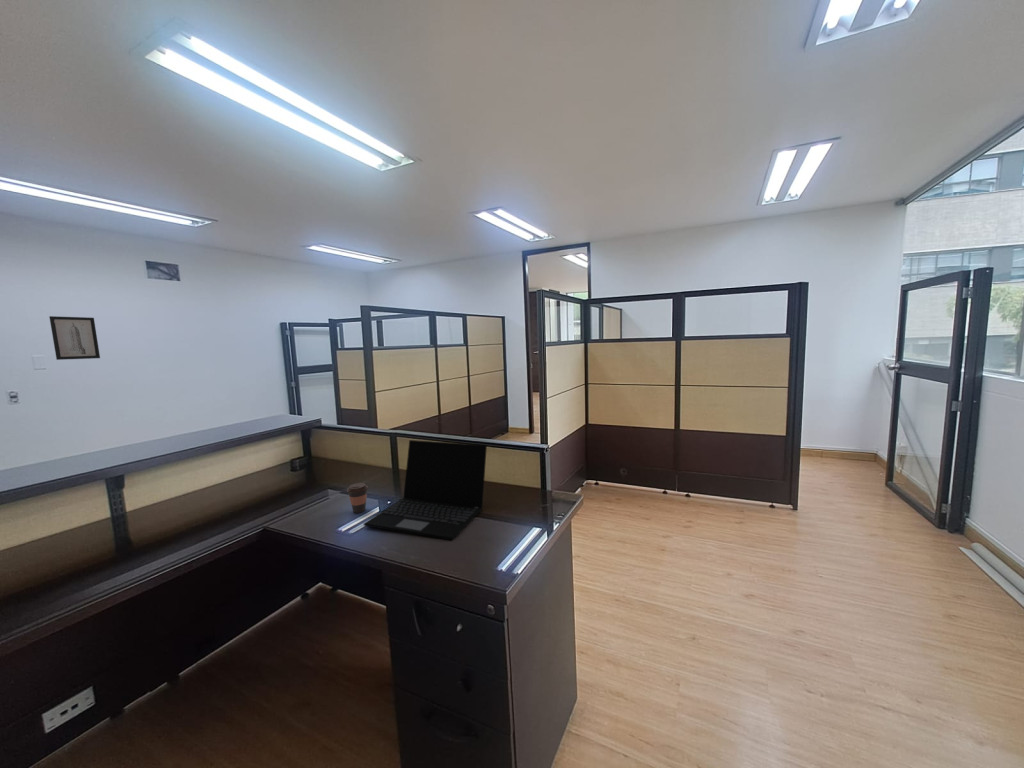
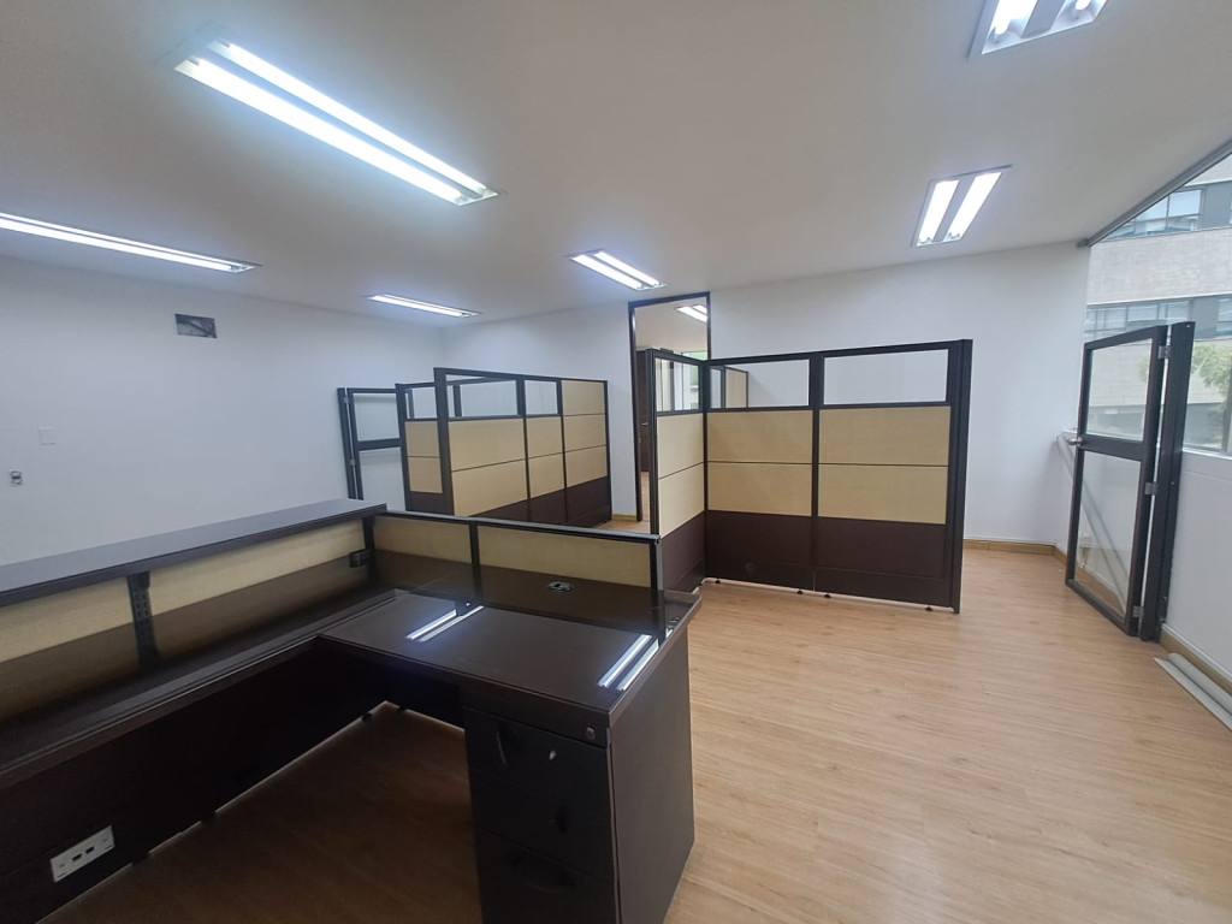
- coffee cup [346,482,369,514]
- laptop [363,439,488,541]
- wall art [48,315,101,361]
